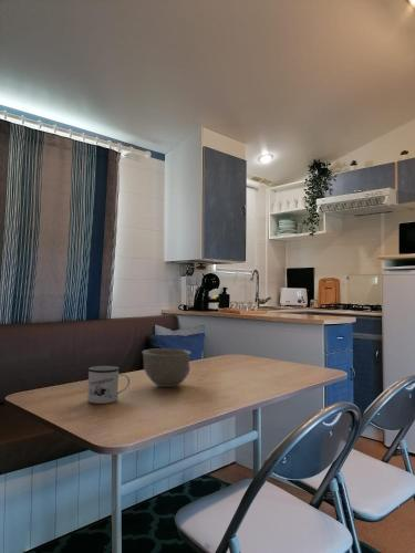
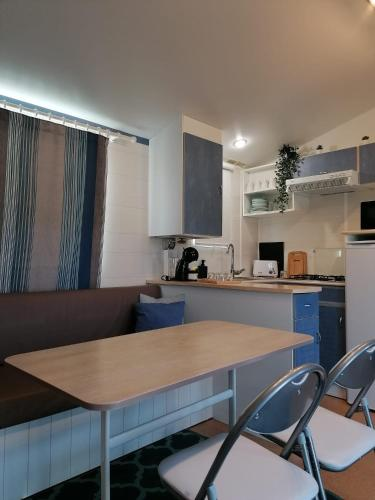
- mug [86,364,131,405]
- bowl [141,347,193,388]
